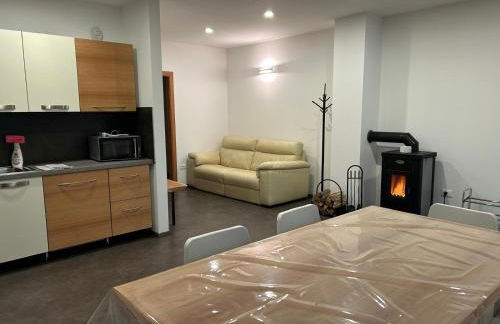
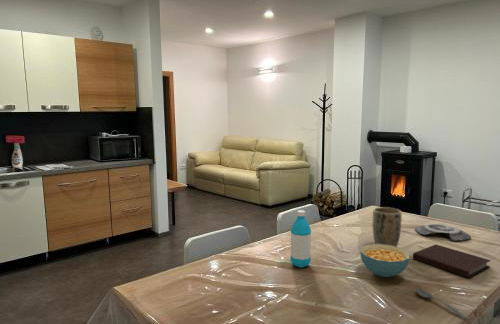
+ water bottle [289,209,312,269]
+ soupspoon [415,287,468,320]
+ cereal bowl [359,244,410,278]
+ notebook [412,243,492,279]
+ plate [414,223,471,241]
+ plant pot [371,206,402,247]
